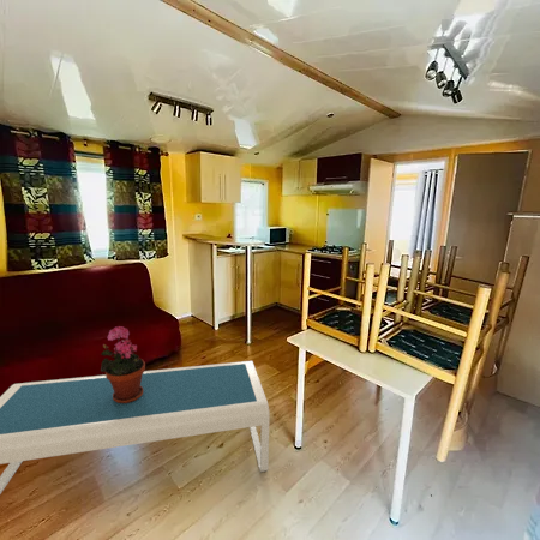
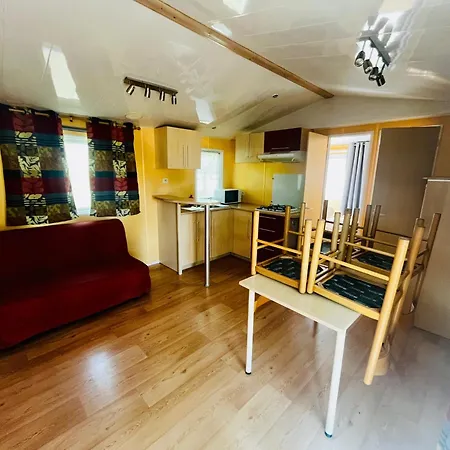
- coffee table [0,360,271,494]
- potted plant [100,325,146,403]
